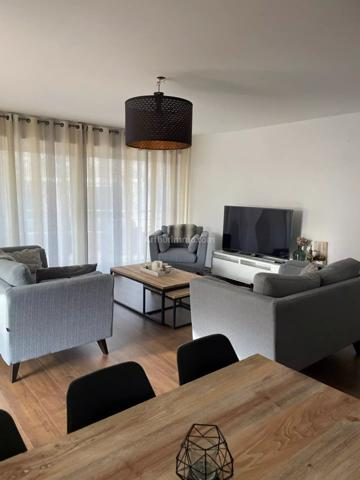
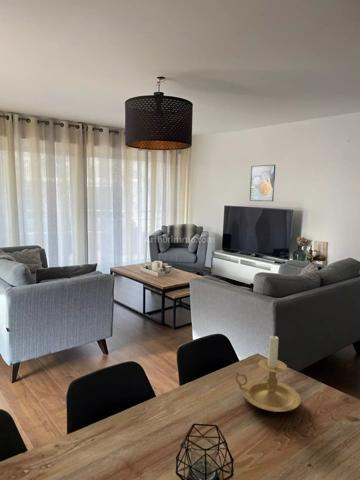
+ candle holder [234,333,302,413]
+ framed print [249,164,276,202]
